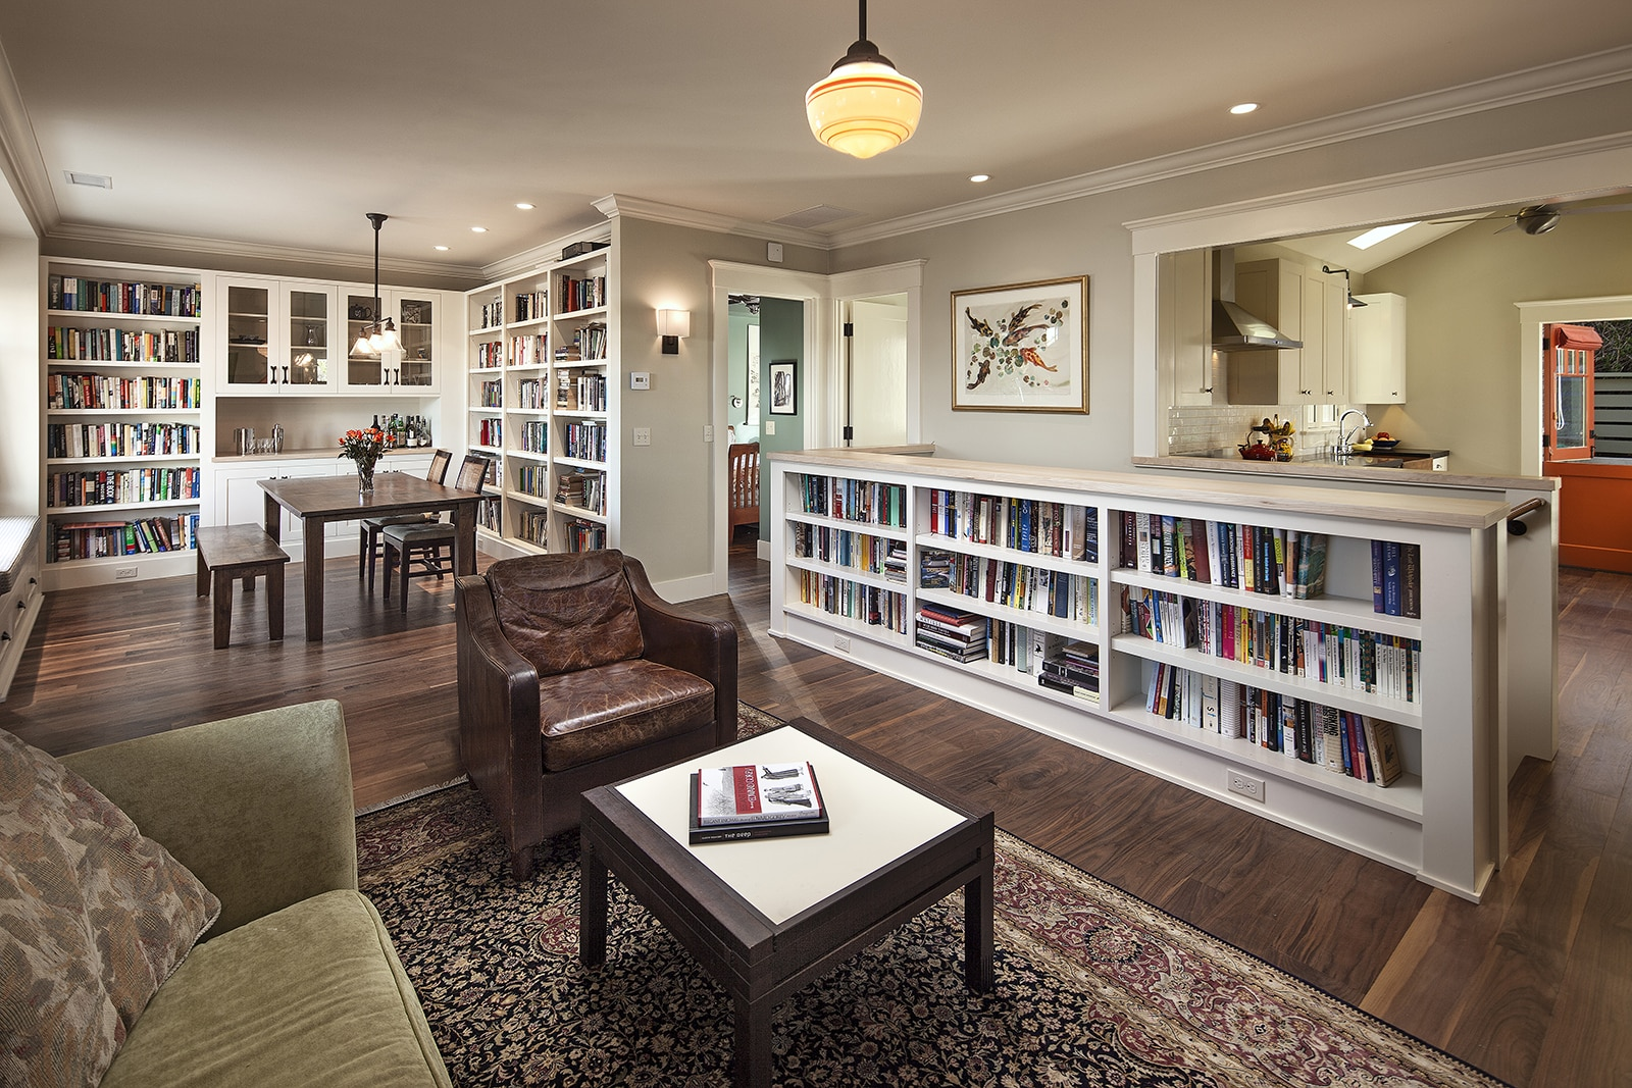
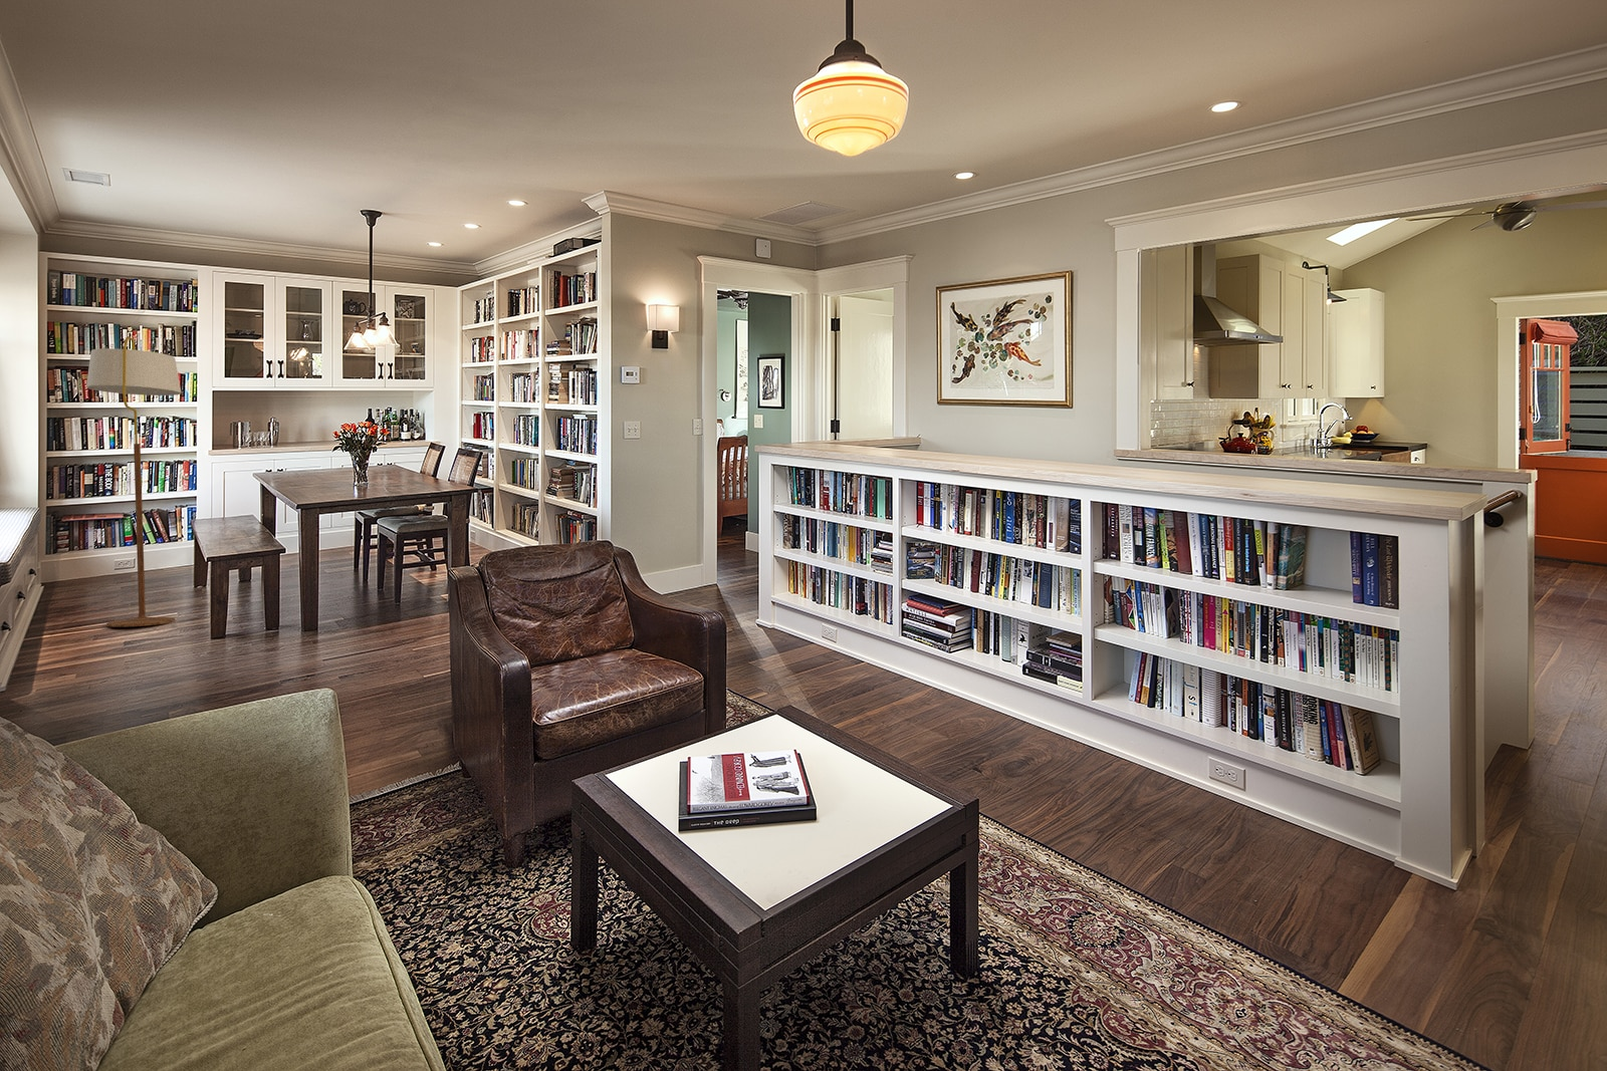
+ floor lamp [85,335,182,628]
